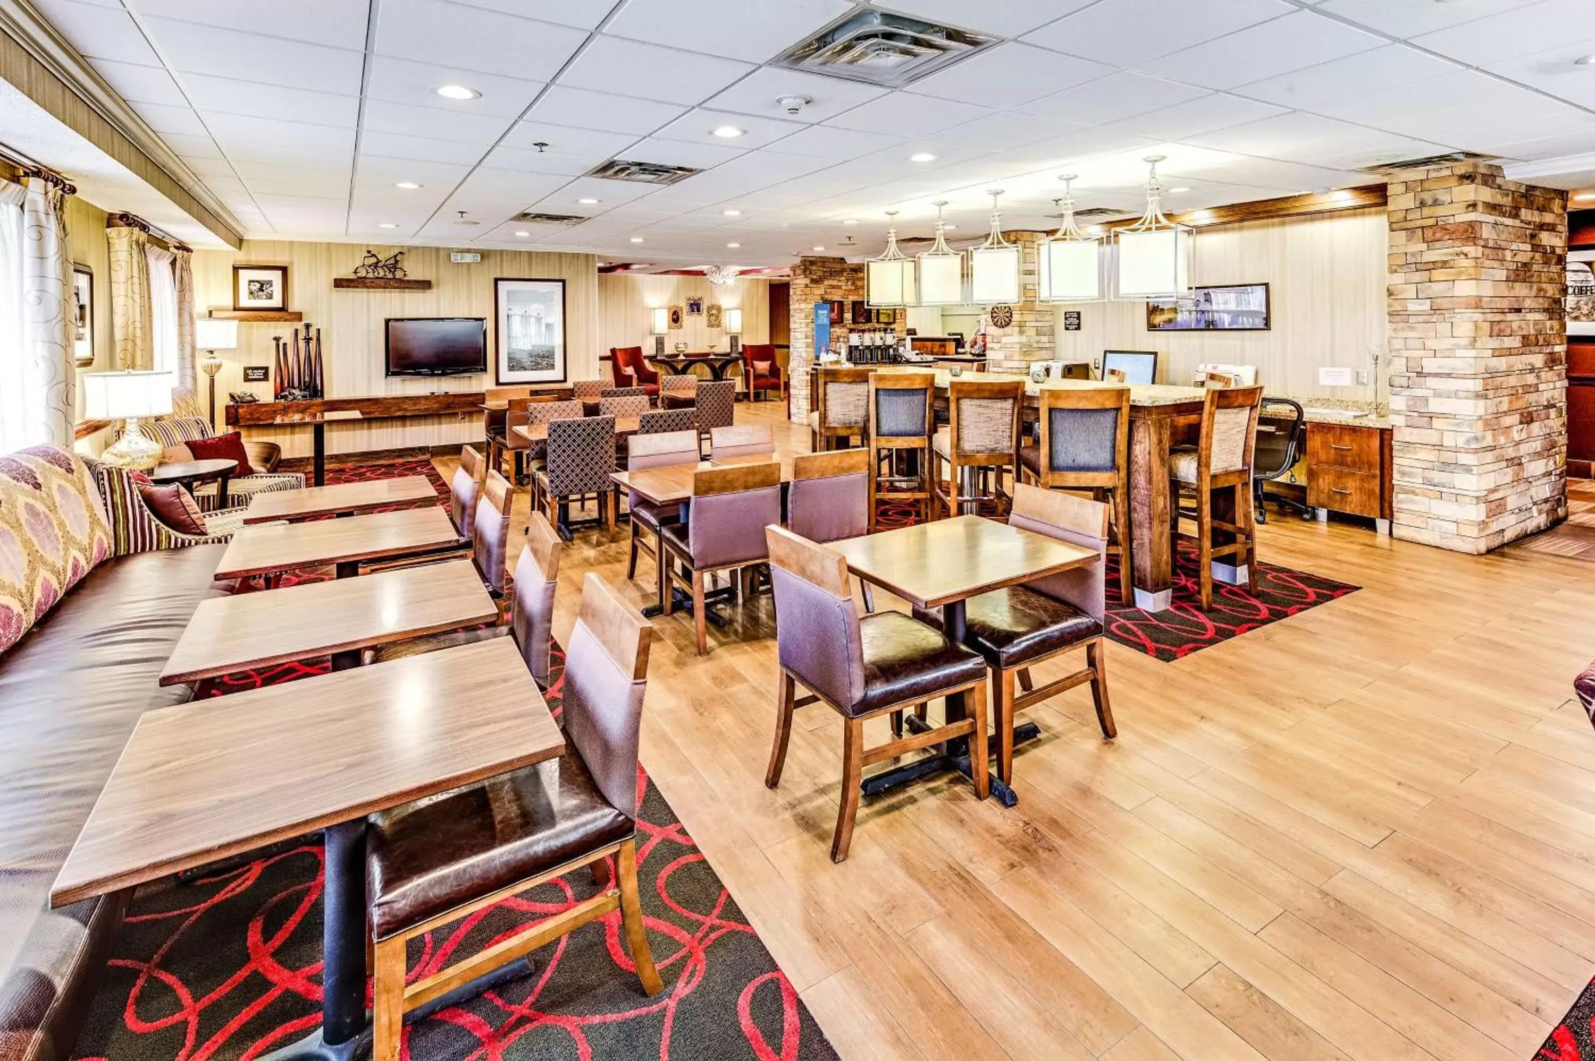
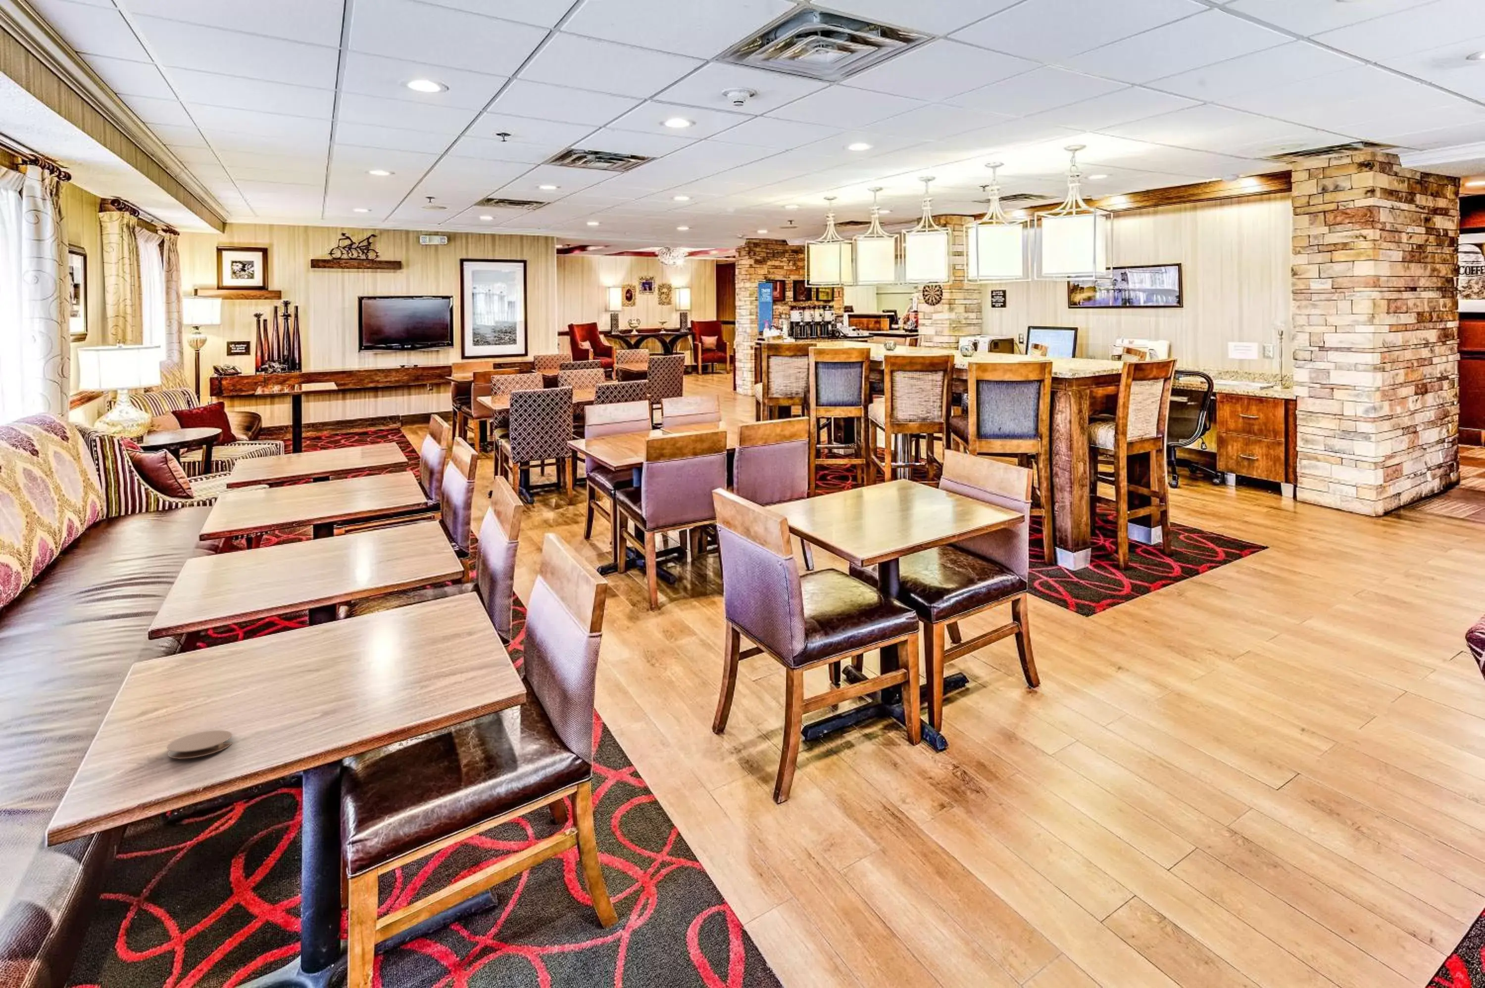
+ coaster [167,730,233,760]
